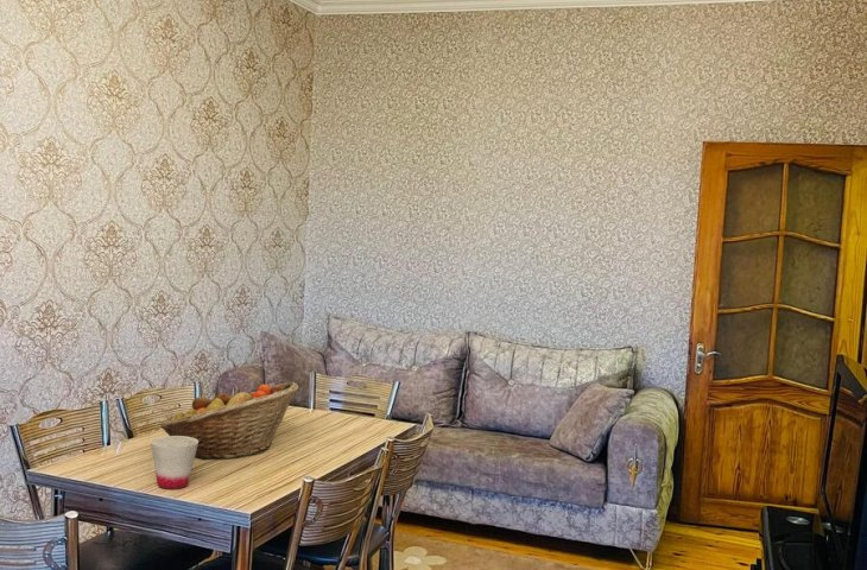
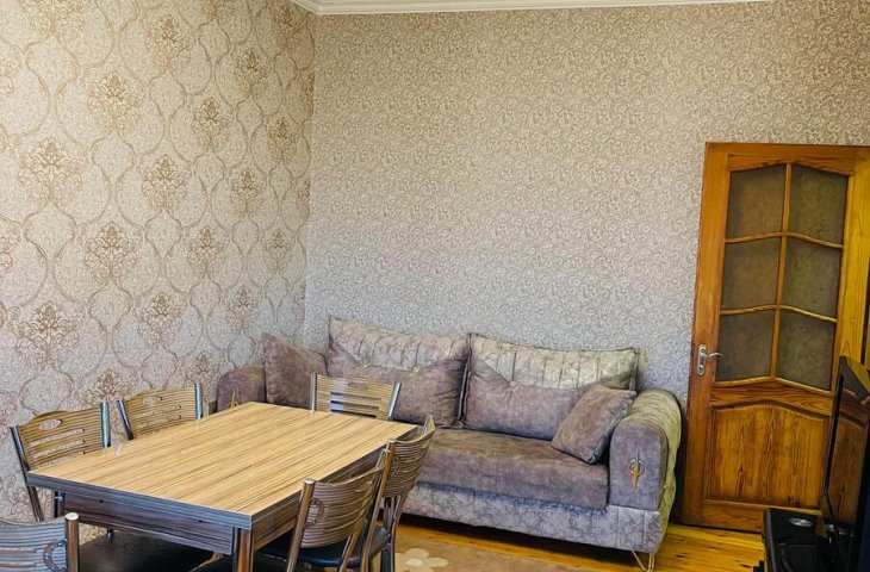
- fruit basket [159,381,299,461]
- cup [150,435,198,490]
